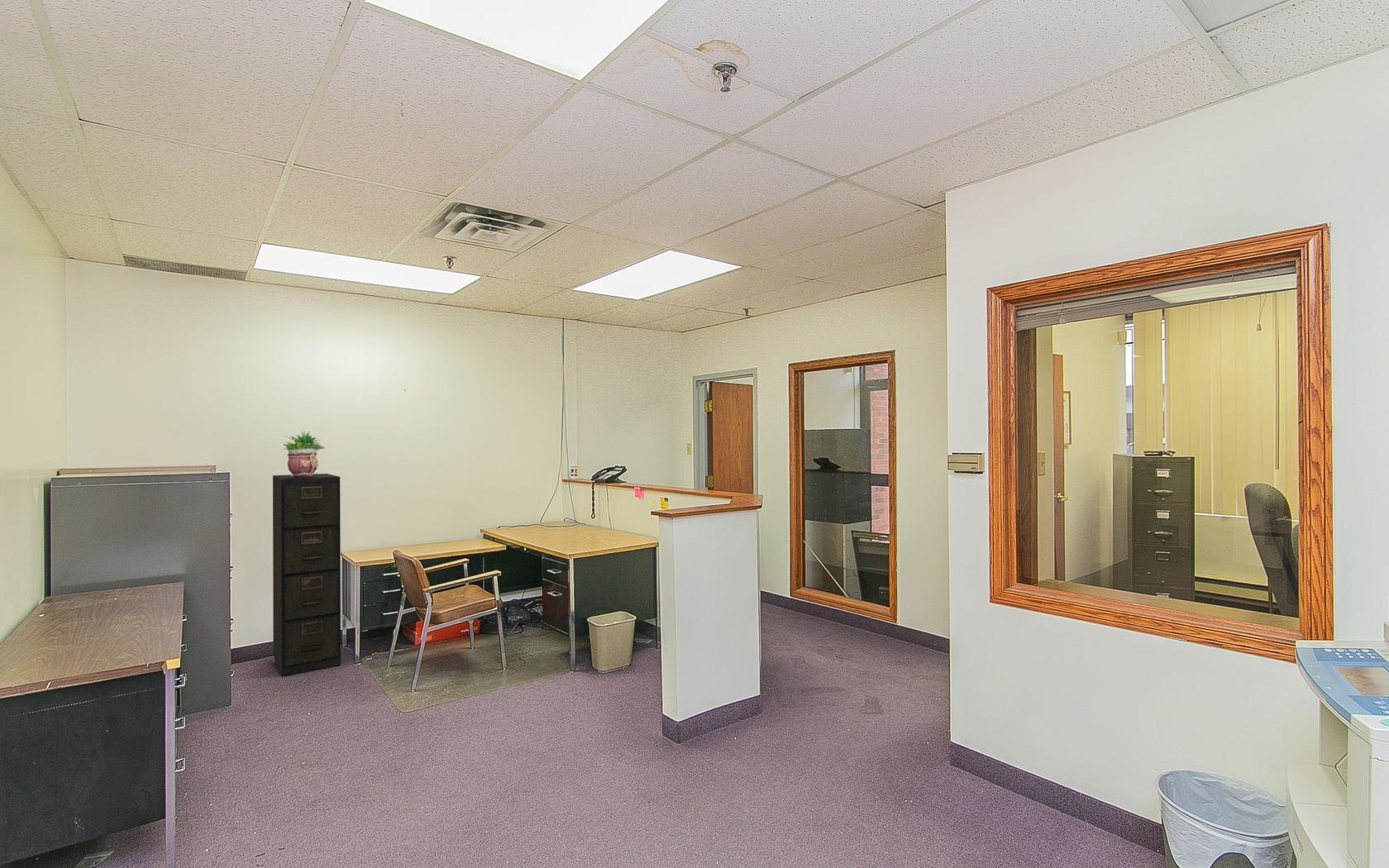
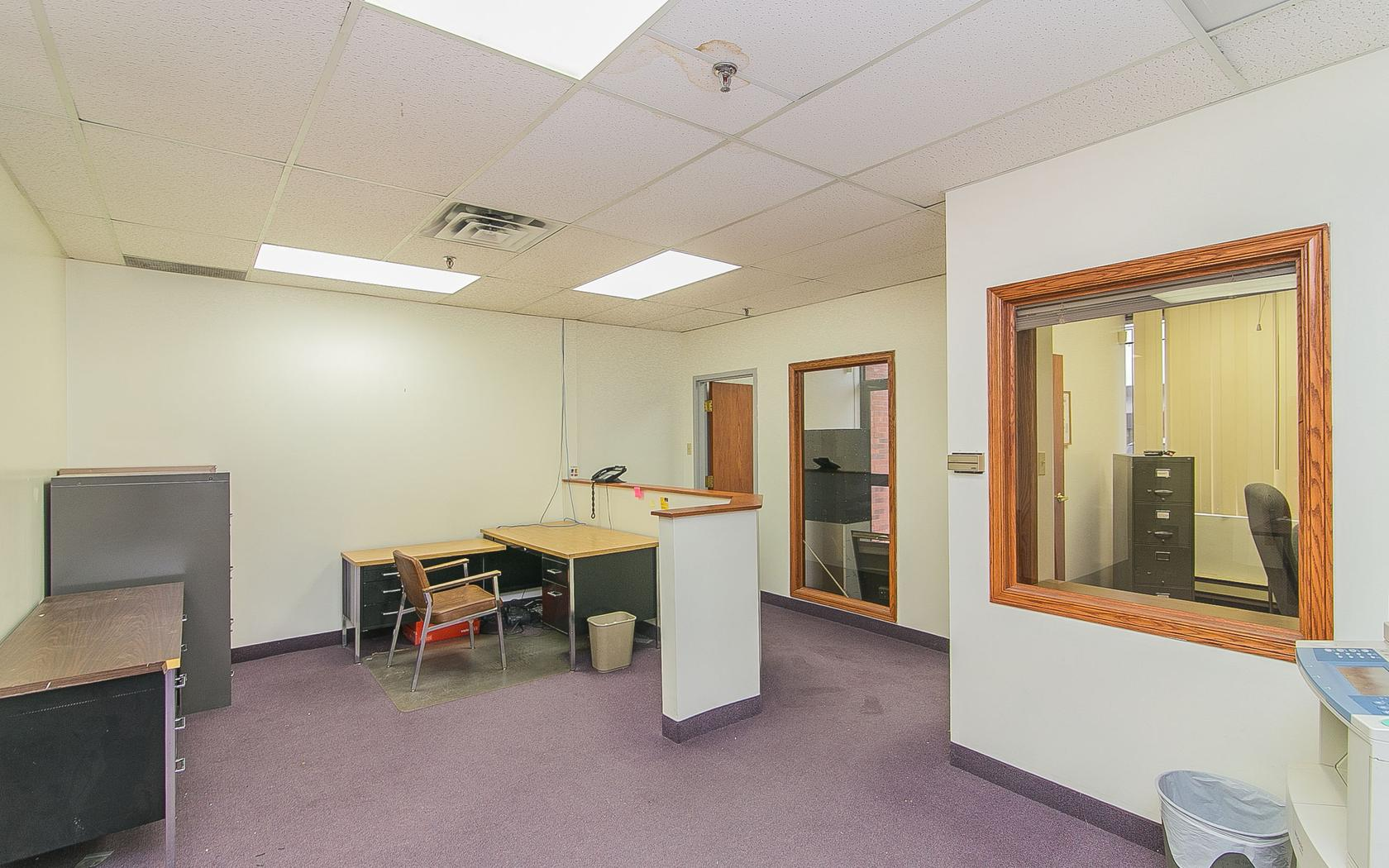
- filing cabinet [272,473,341,677]
- potted plant [282,430,326,477]
